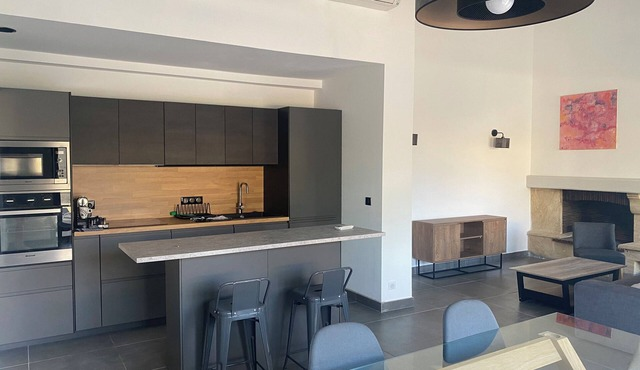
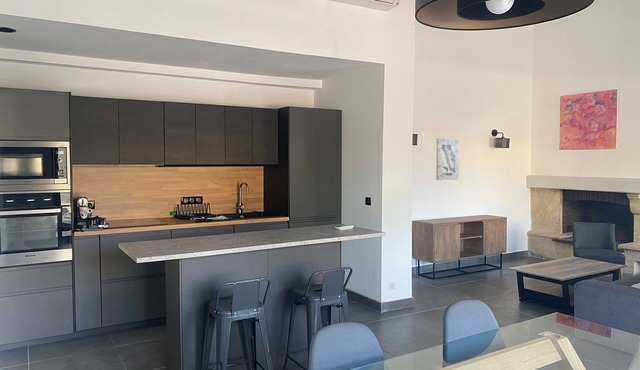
+ wall art [435,137,460,181]
